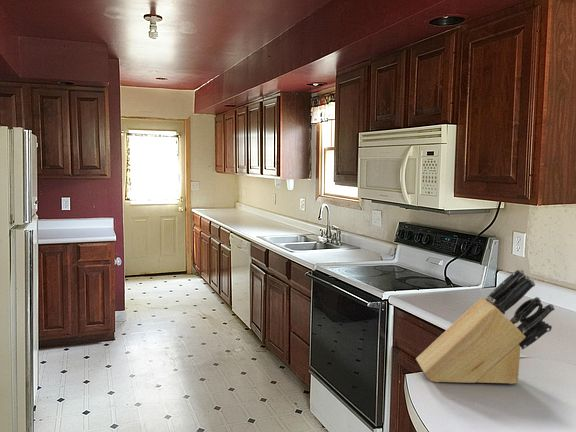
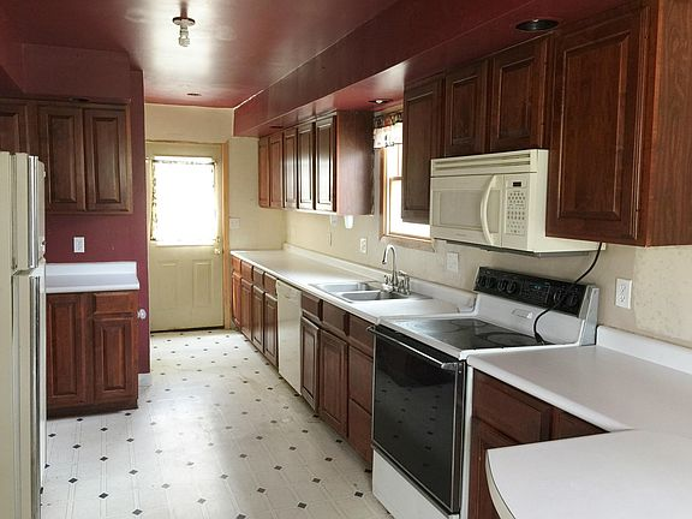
- knife block [415,268,556,385]
